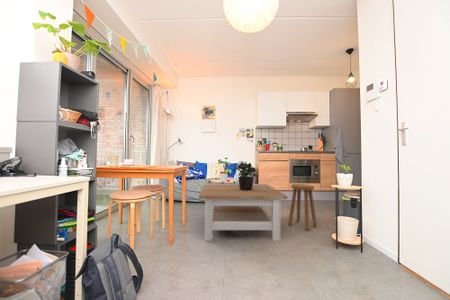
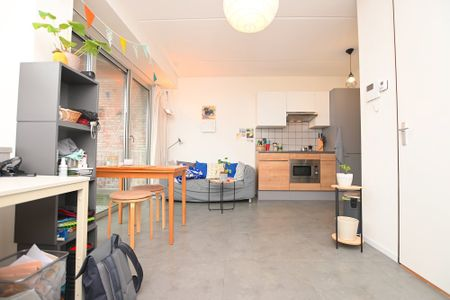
- potted plant [231,160,258,191]
- stool [287,183,318,231]
- coffee table [198,182,288,242]
